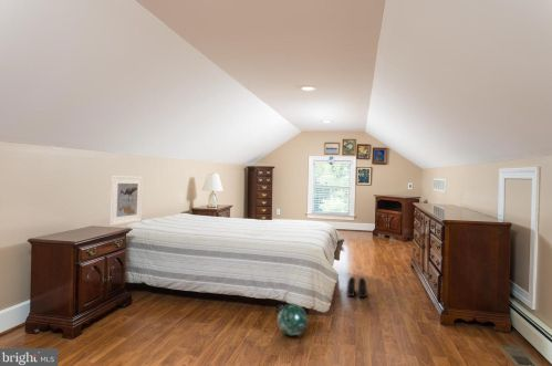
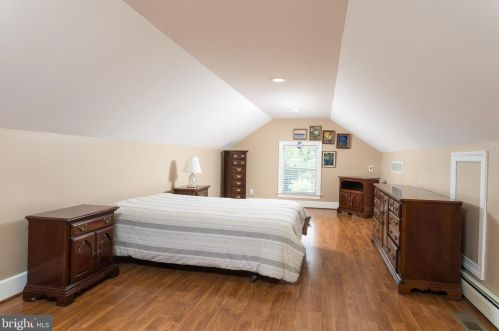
- boots [346,275,368,299]
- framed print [108,175,144,227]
- ball [277,302,309,337]
